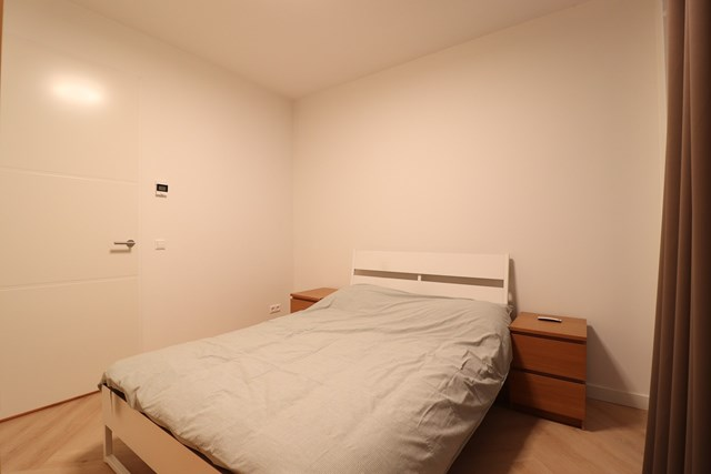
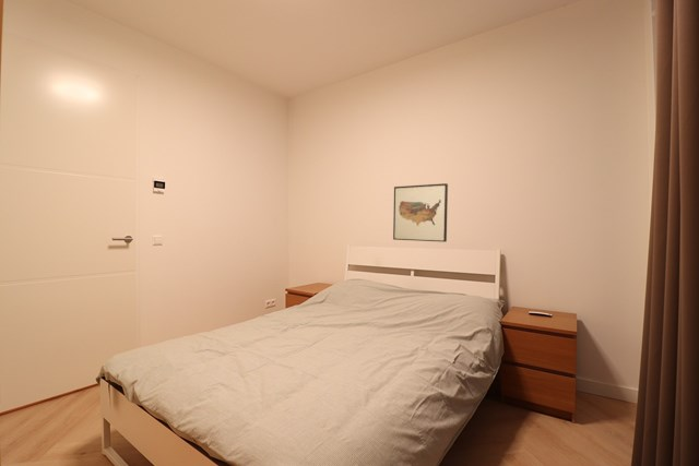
+ wall art [392,182,449,243]
